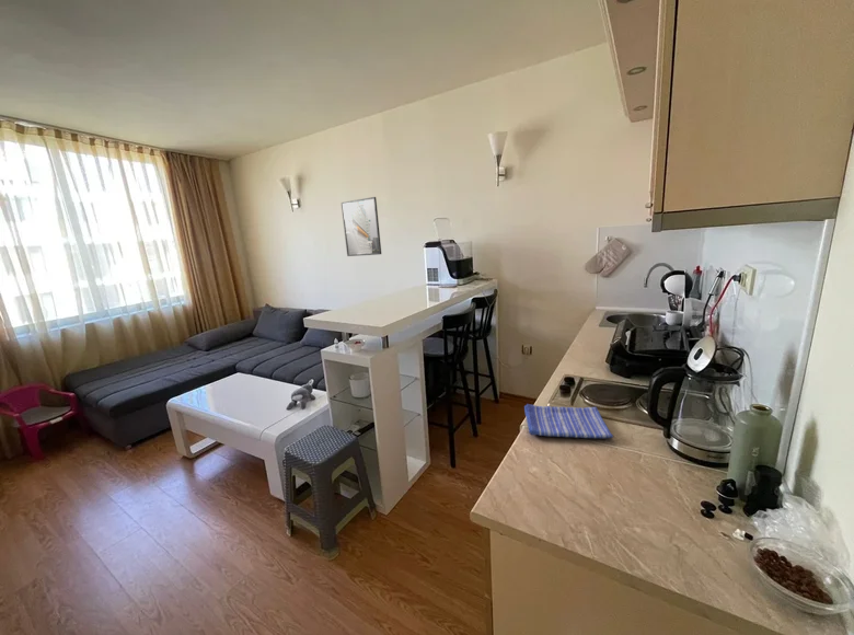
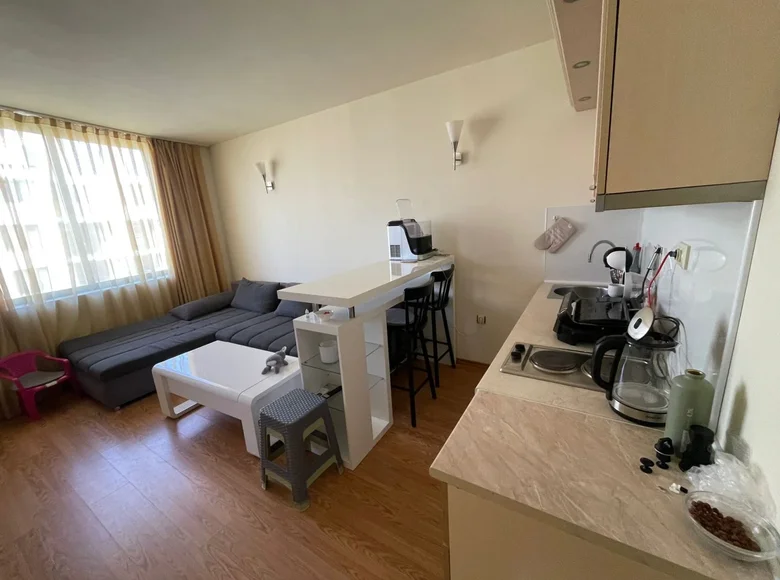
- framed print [341,196,382,257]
- dish towel [523,403,614,439]
